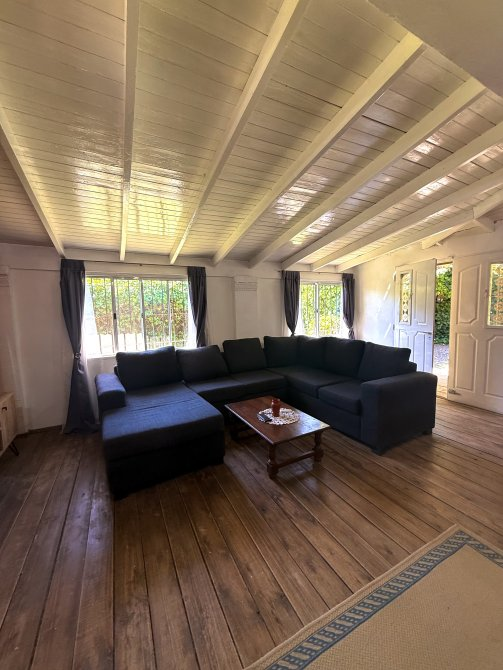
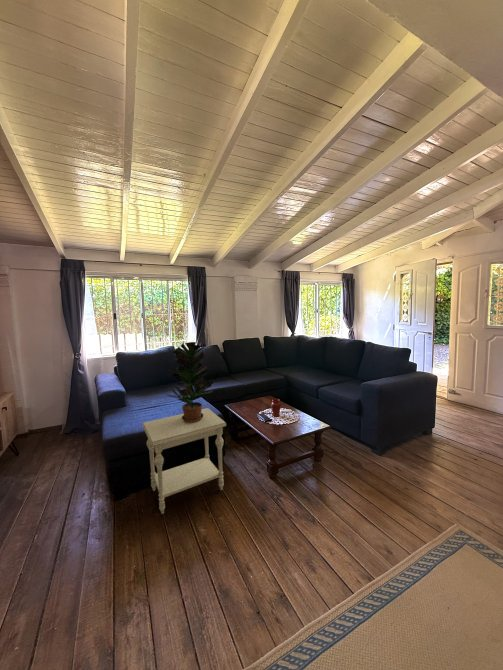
+ potted plant [165,341,214,423]
+ side table [142,407,227,515]
